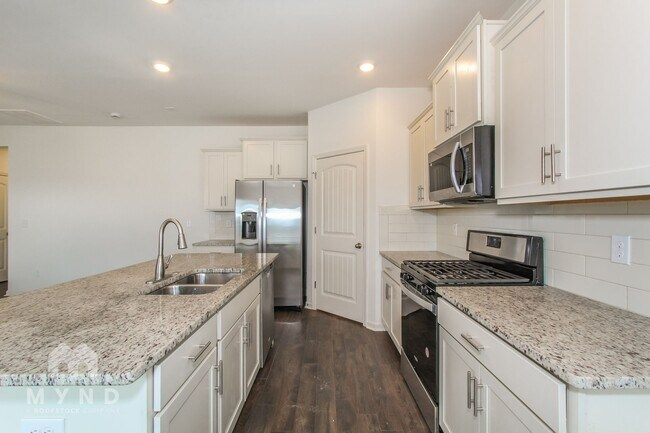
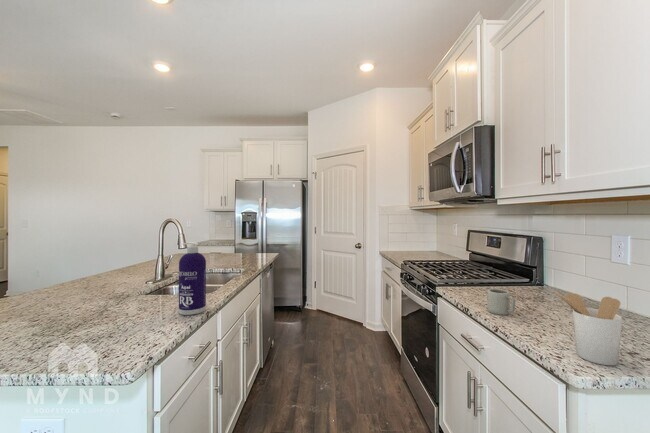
+ cup [487,288,516,316]
+ utensil holder [554,290,623,366]
+ spray bottle [178,241,207,316]
